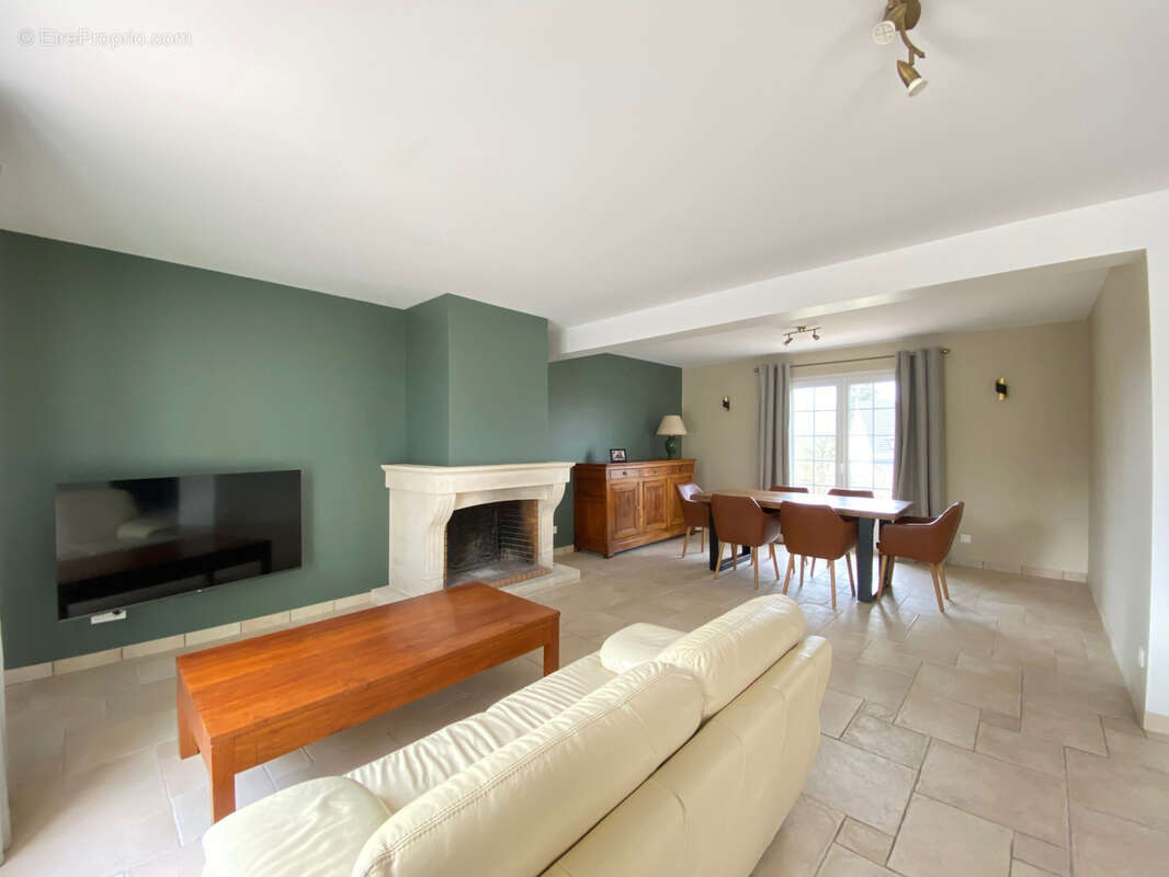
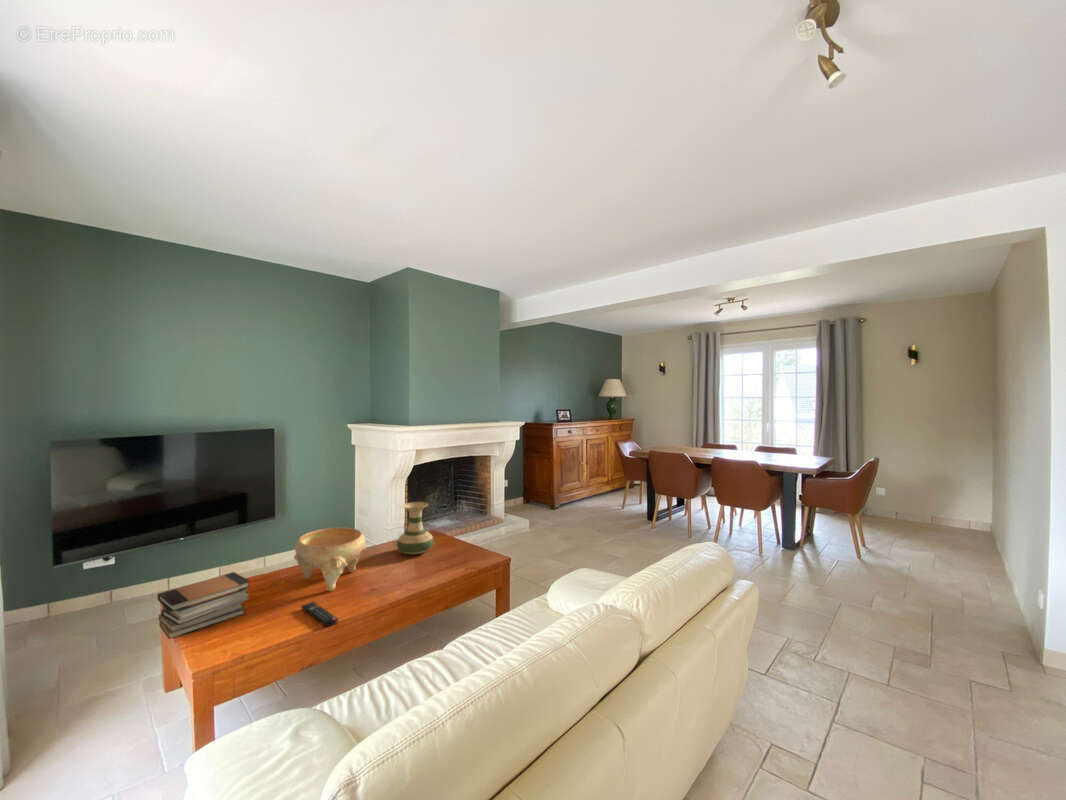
+ decorative bowl [293,527,367,592]
+ vase [396,501,435,555]
+ book stack [157,571,251,640]
+ remote control [300,601,339,627]
